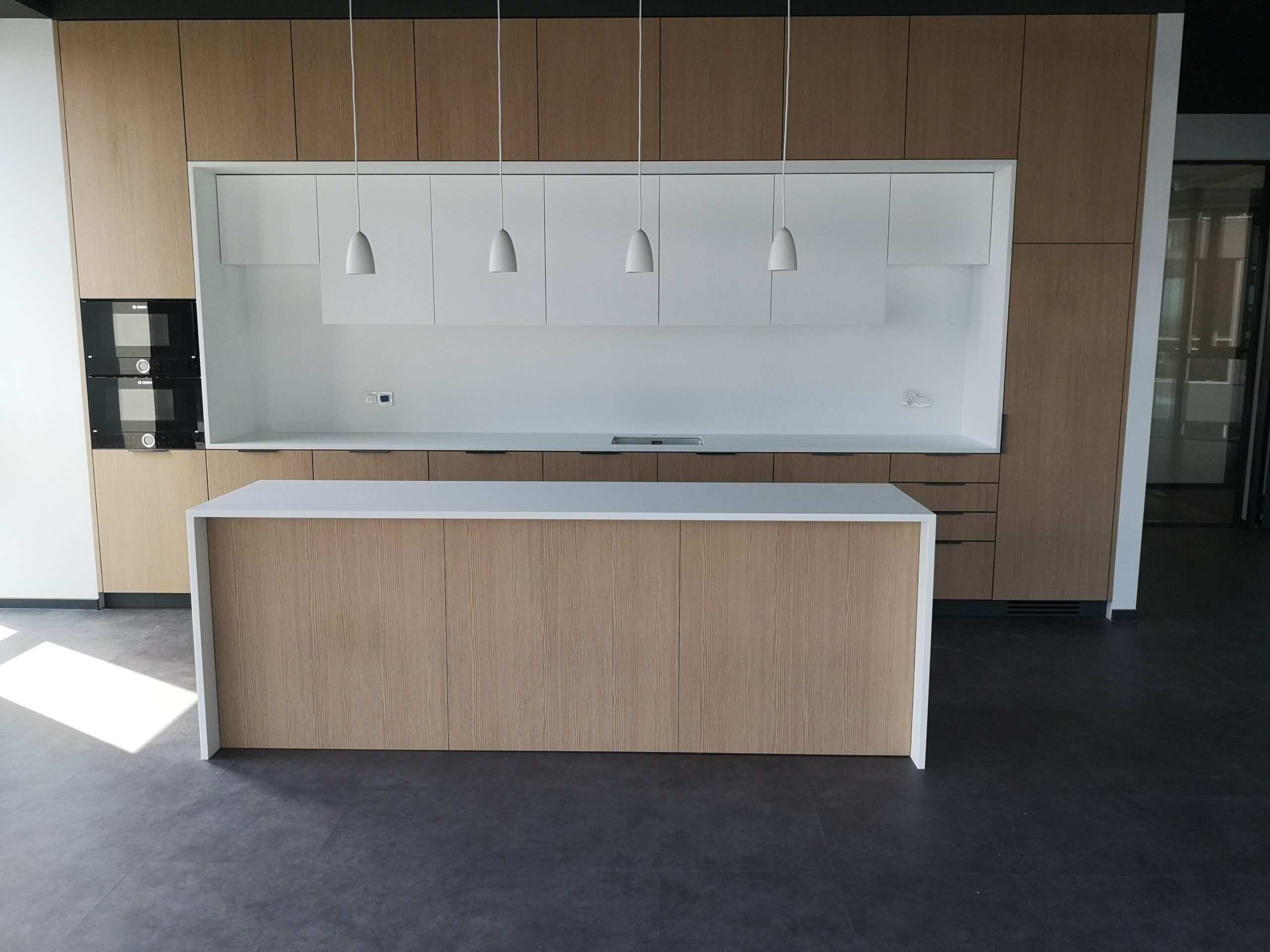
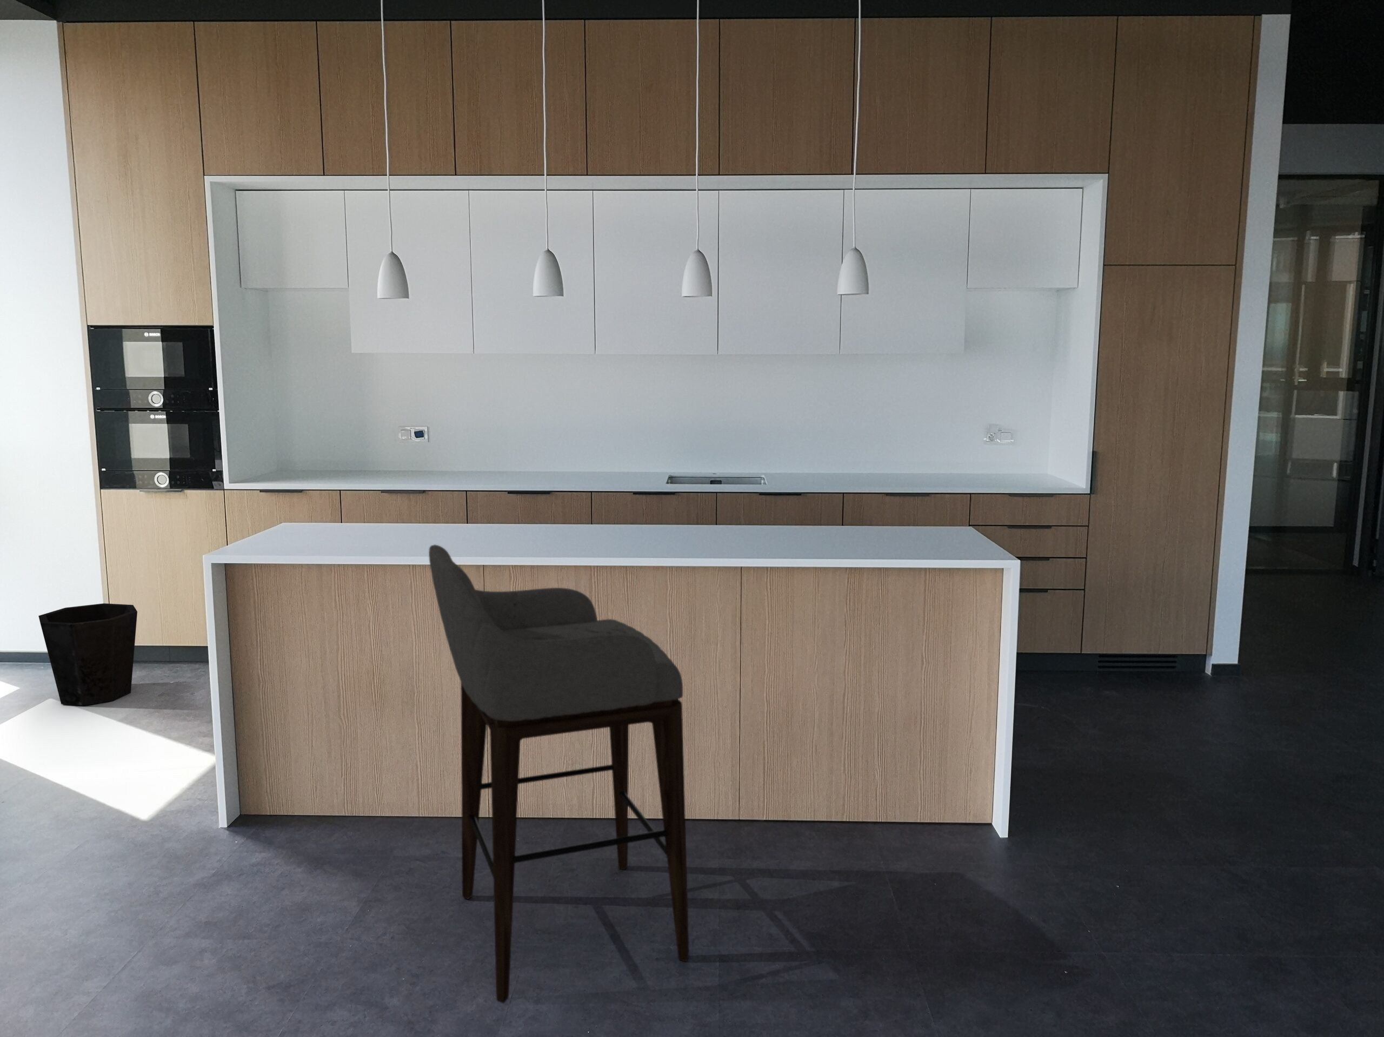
+ bar stool [428,544,690,1004]
+ waste bin [38,602,138,706]
